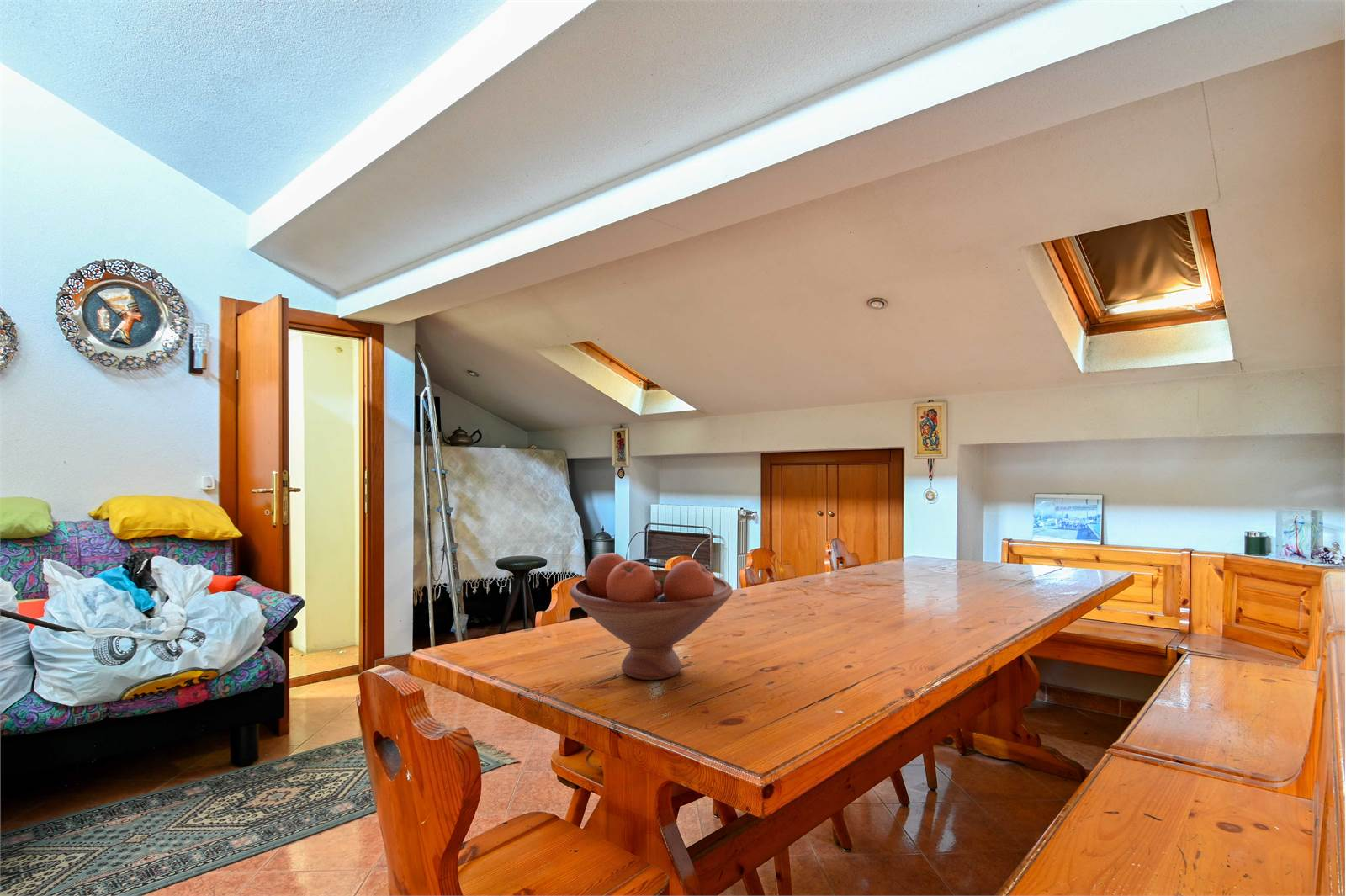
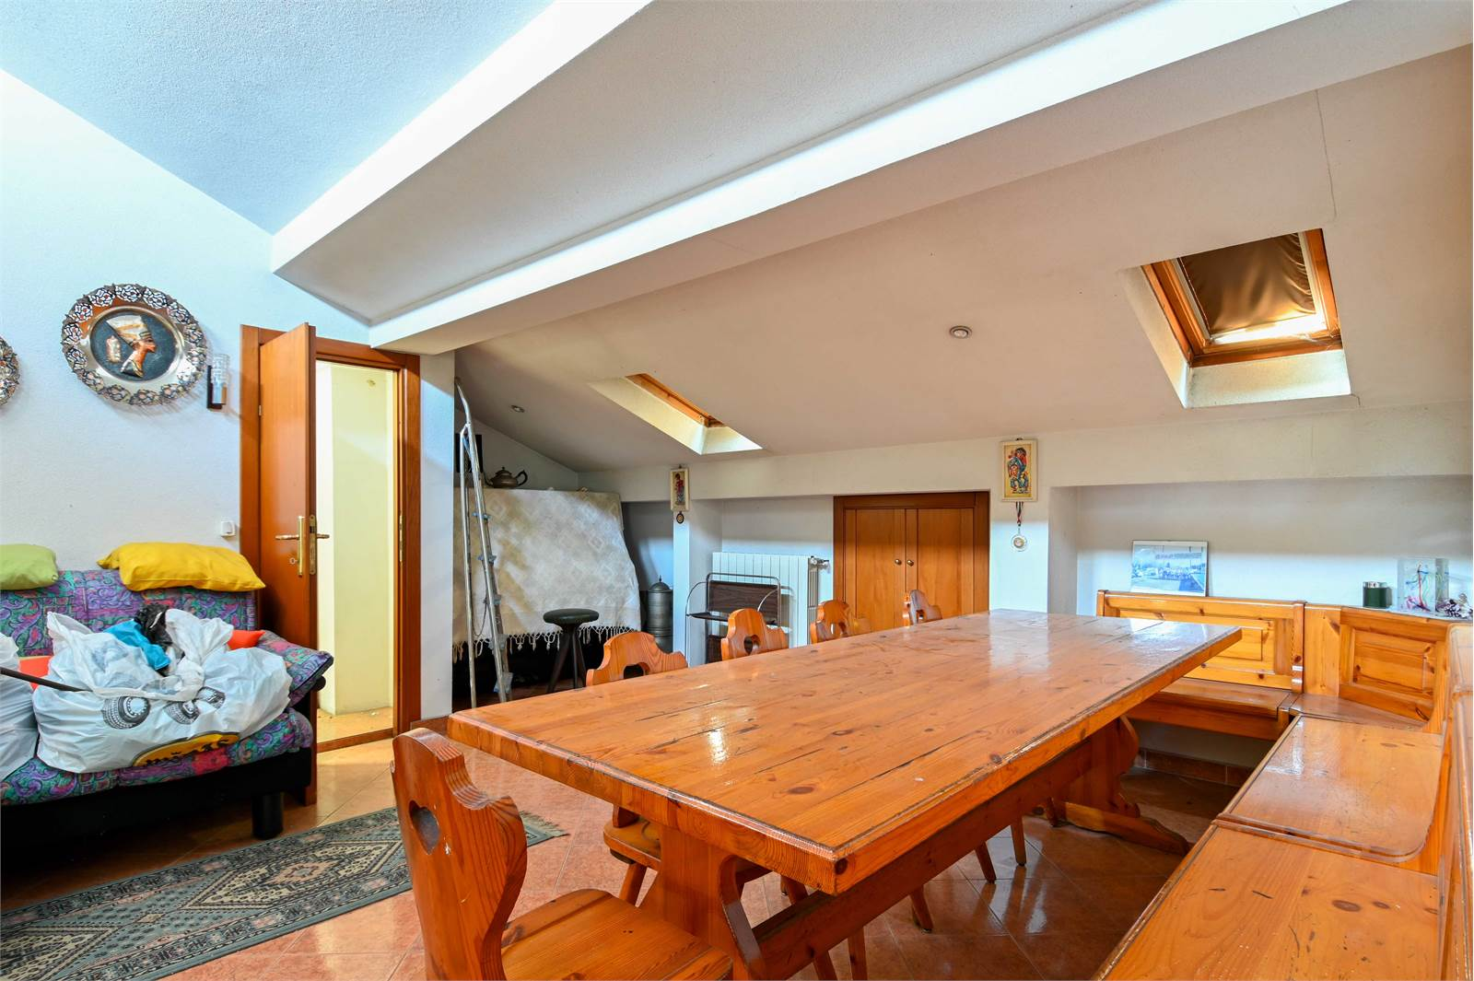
- fruit bowl [569,552,734,681]
